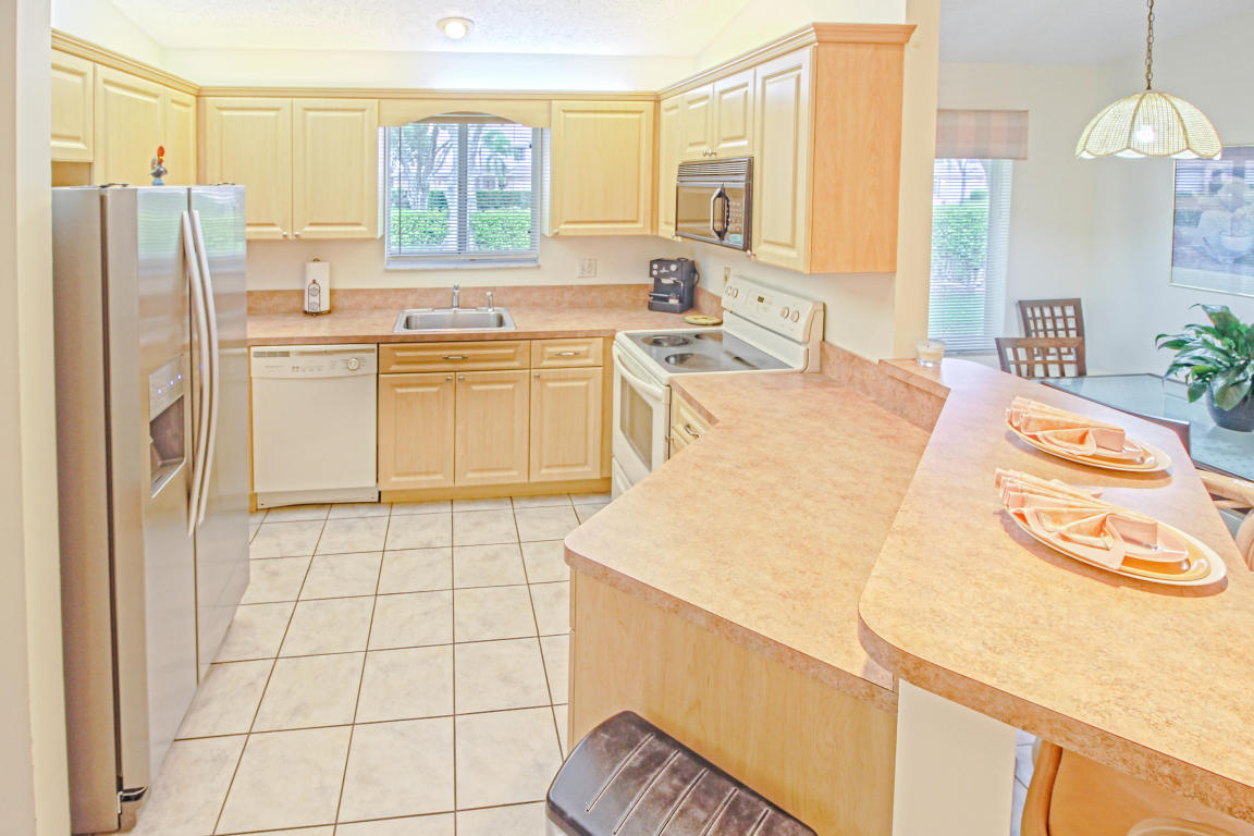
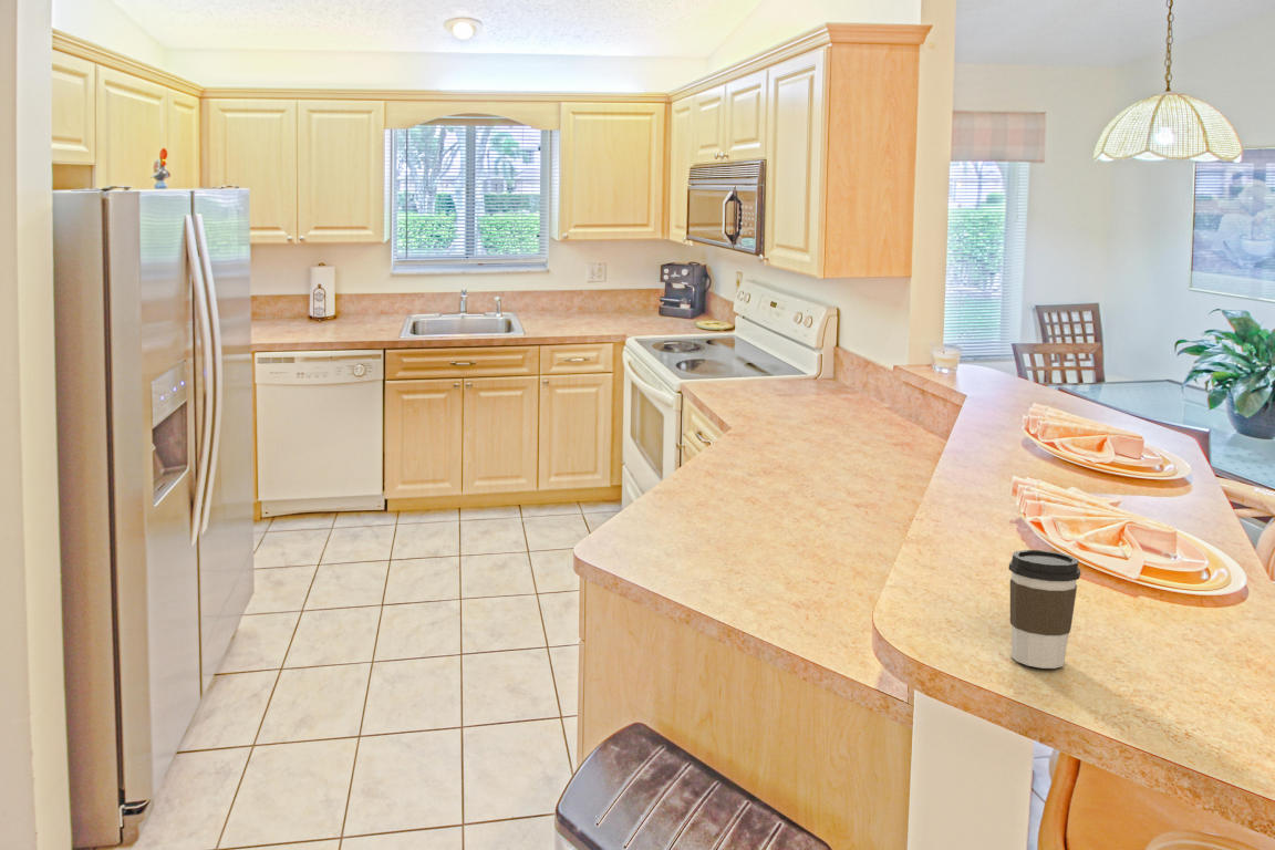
+ coffee cup [1007,549,1081,670]
